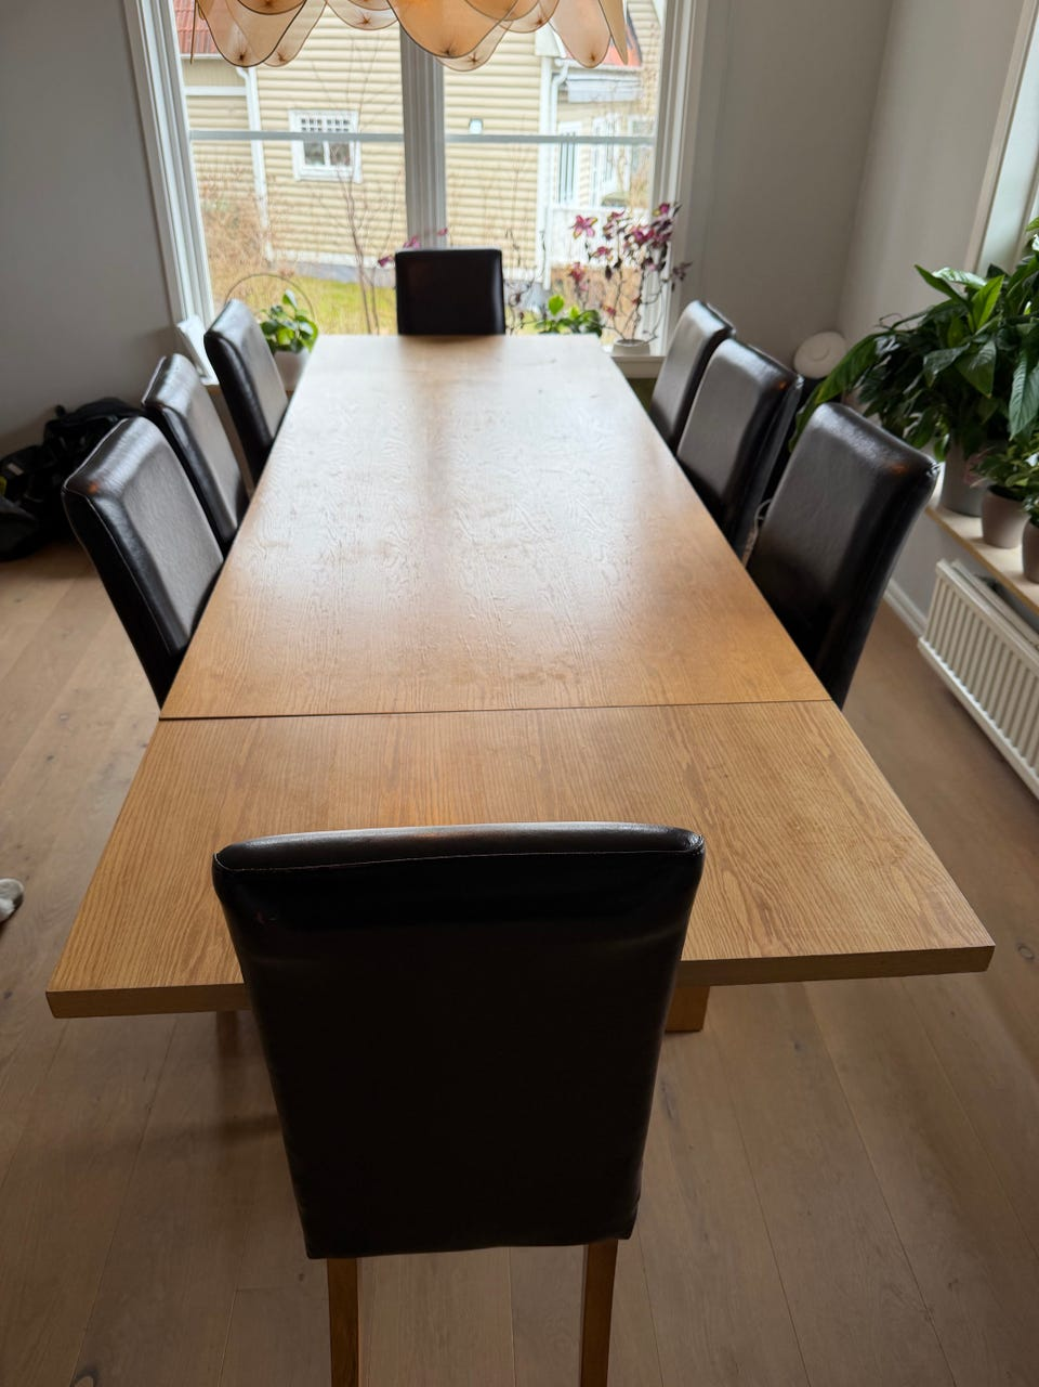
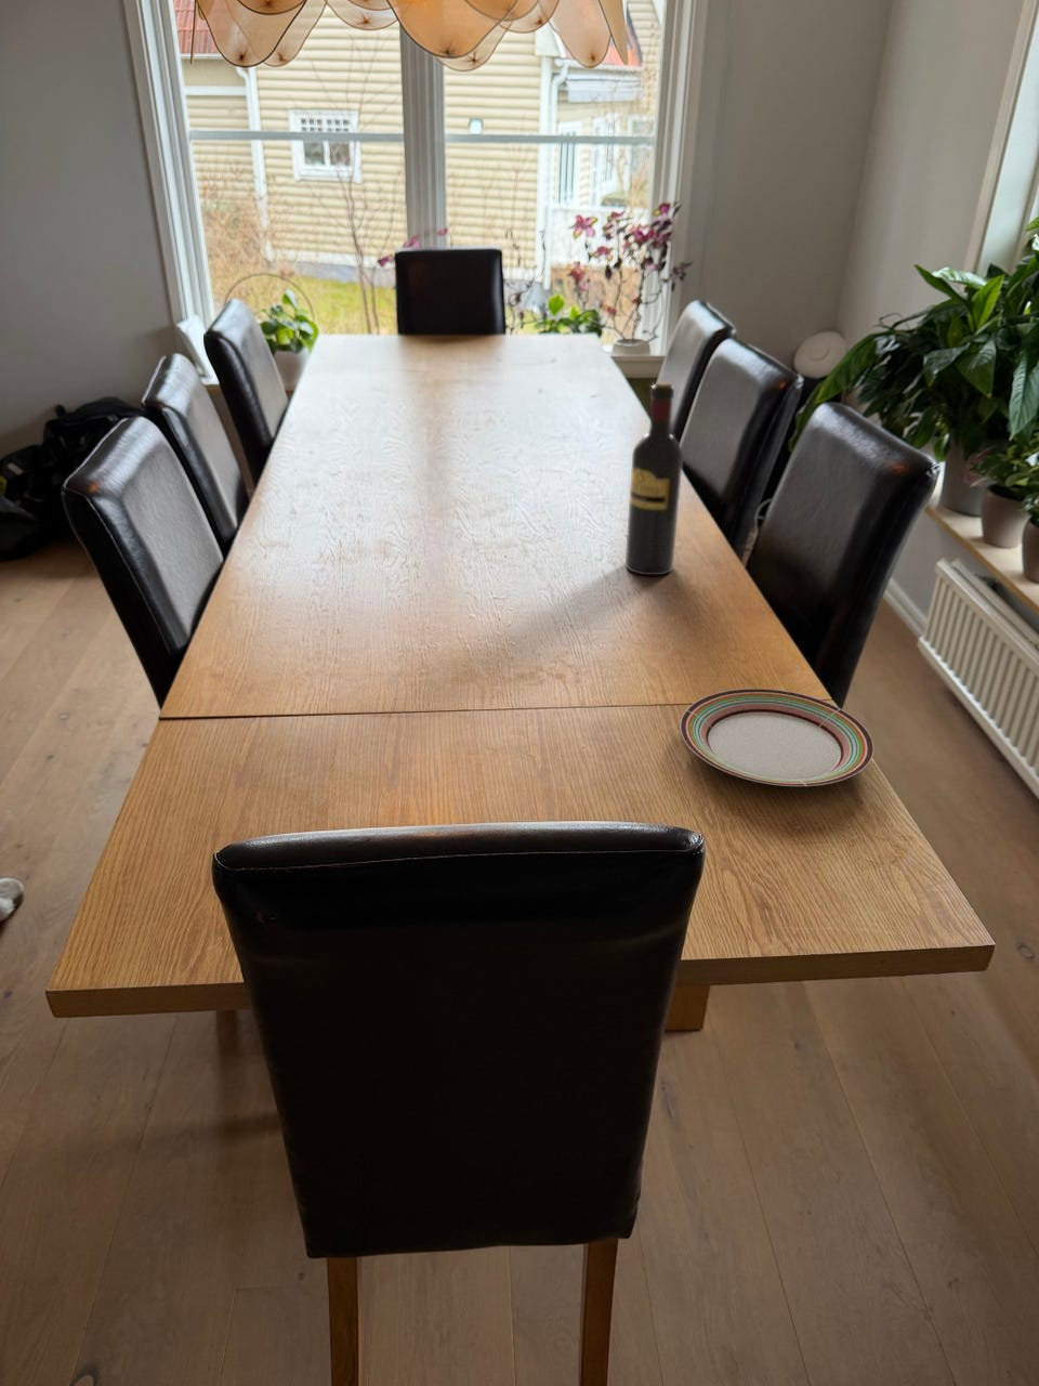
+ plate [679,688,874,787]
+ wine bottle [624,381,684,577]
